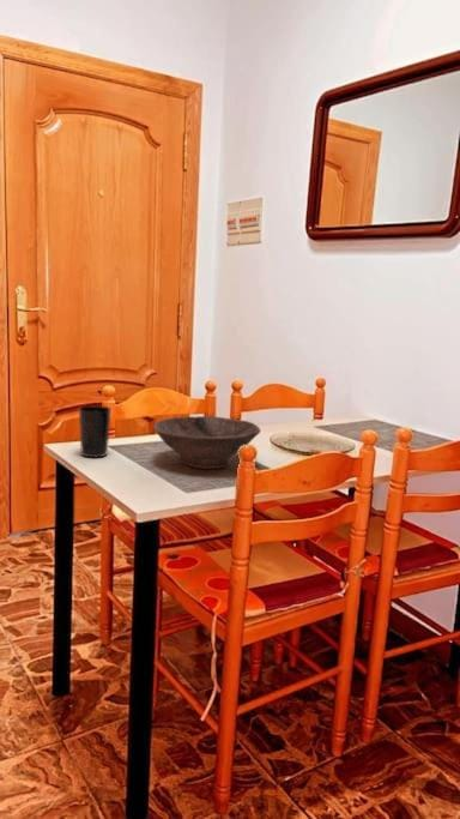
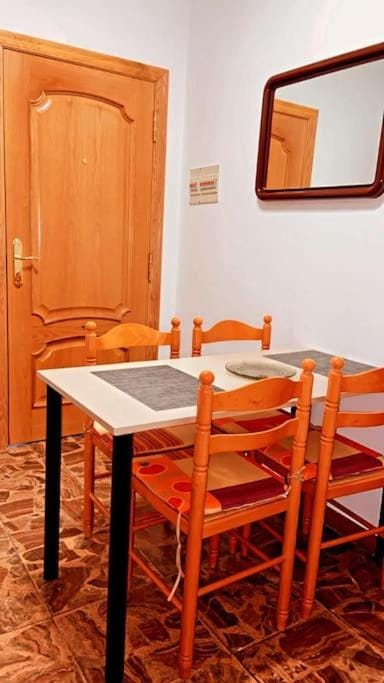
- cup [78,404,113,458]
- bowl [152,415,262,470]
